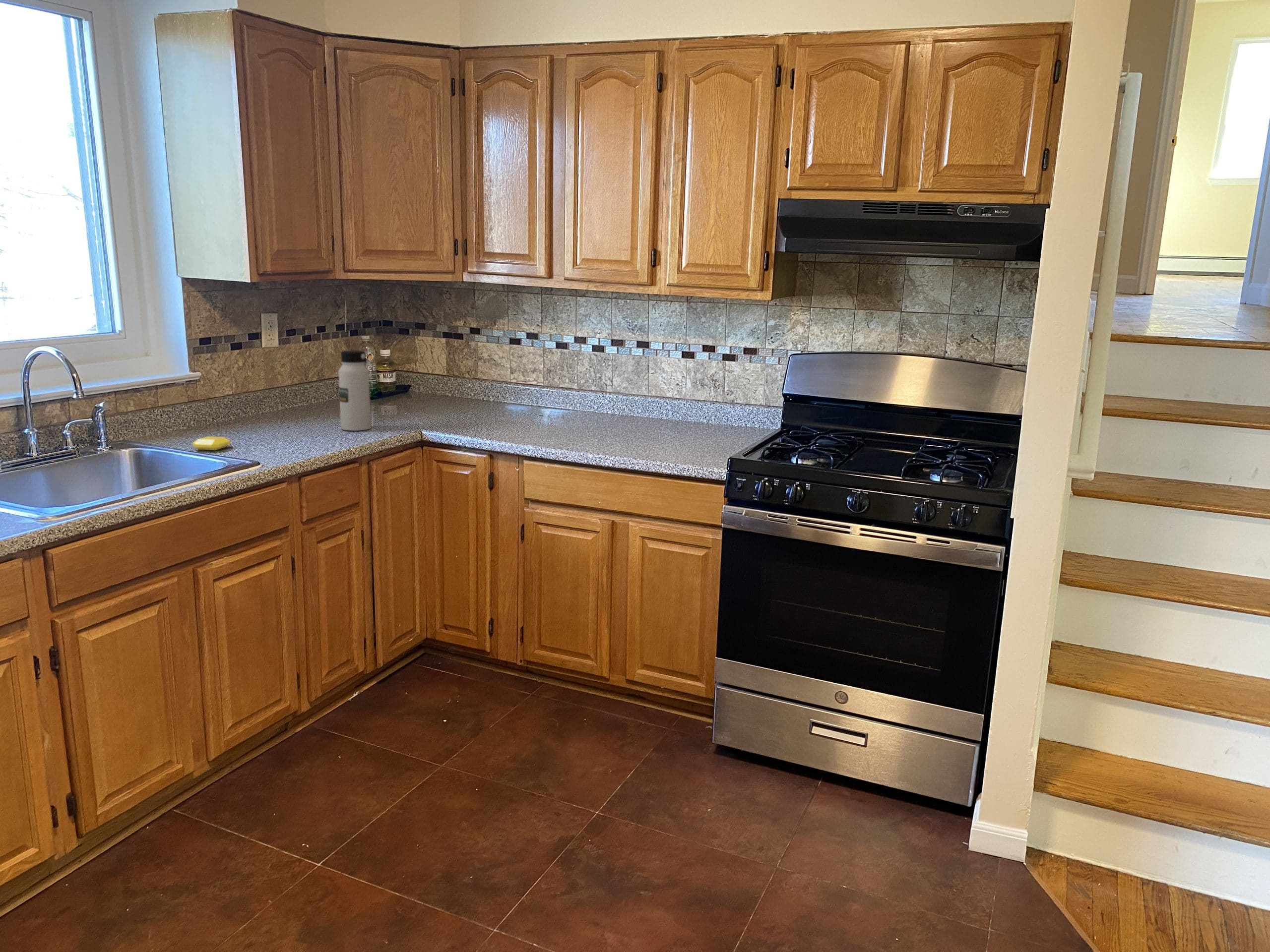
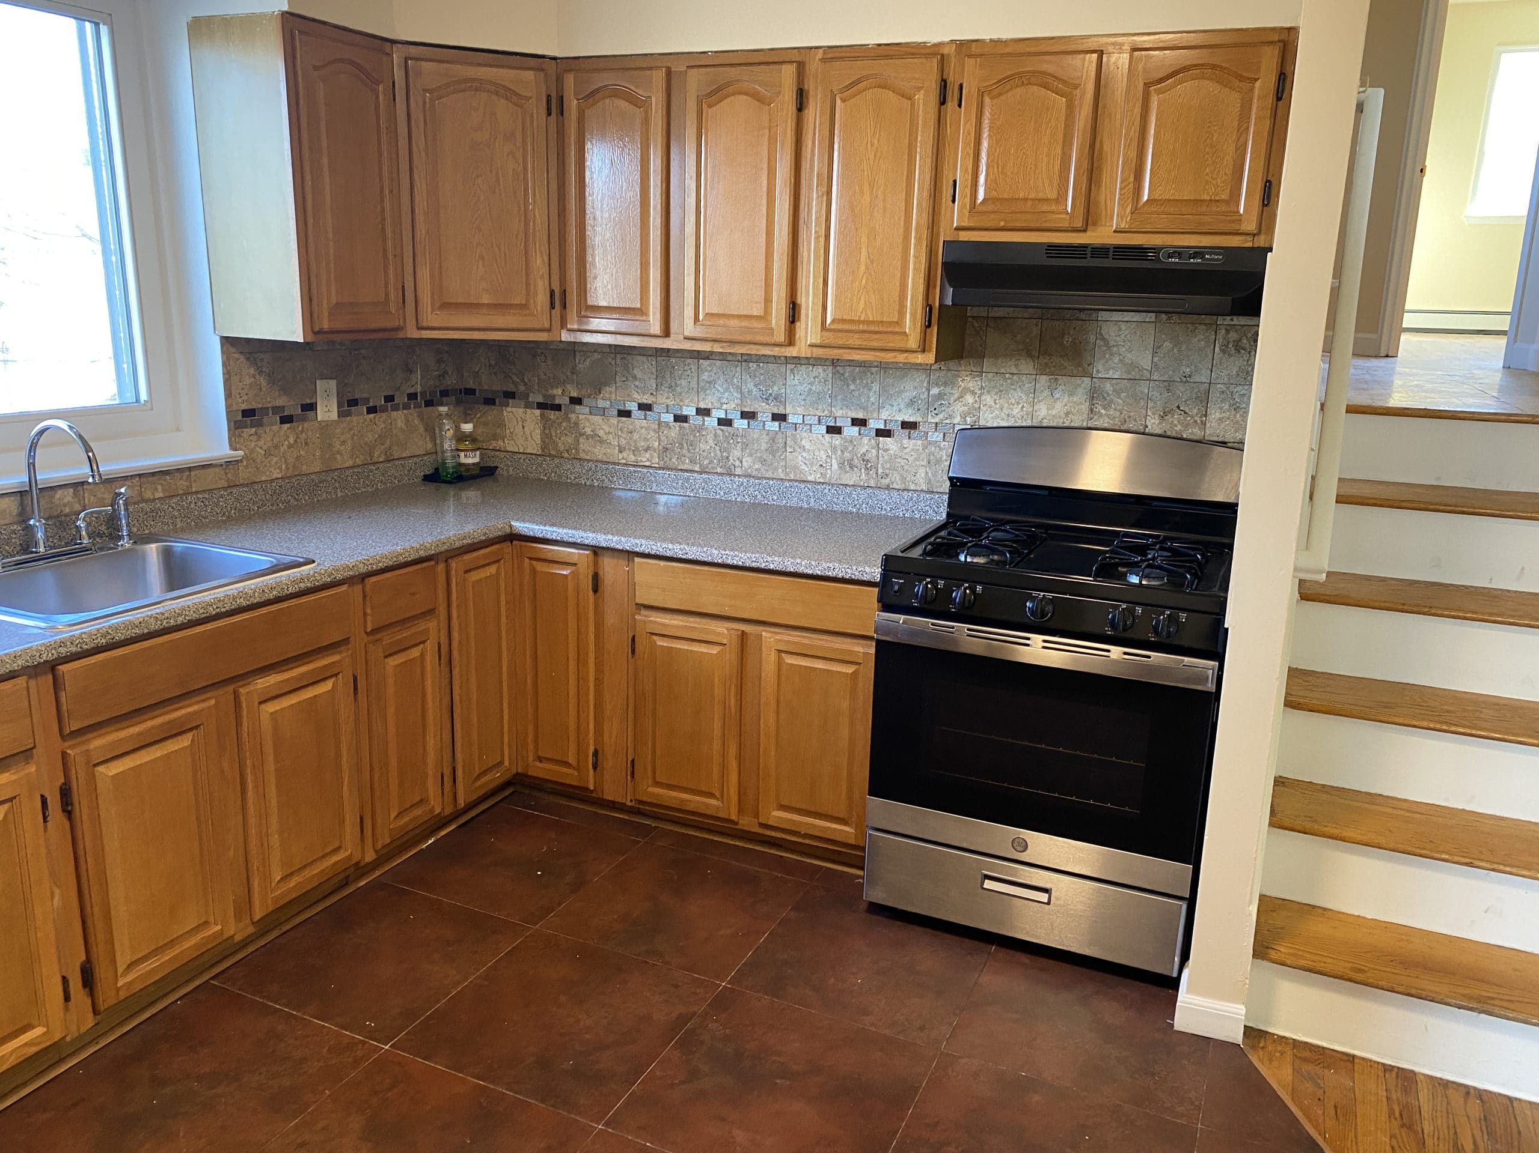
- soap bar [192,436,231,451]
- water bottle [338,350,371,431]
